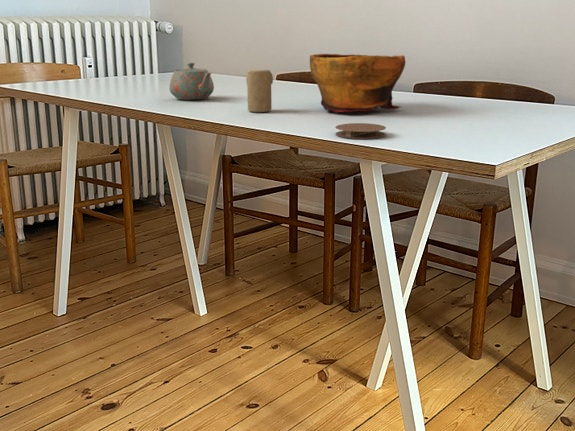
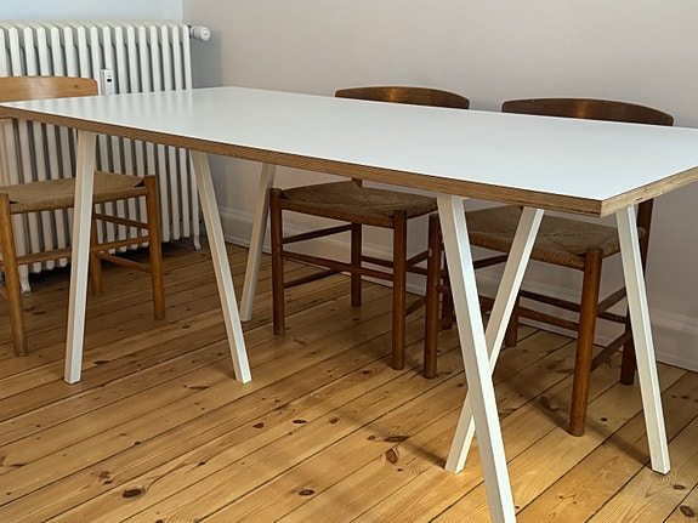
- teapot [168,62,215,101]
- candle [245,69,274,113]
- coaster [334,122,387,140]
- bowl [309,53,407,113]
